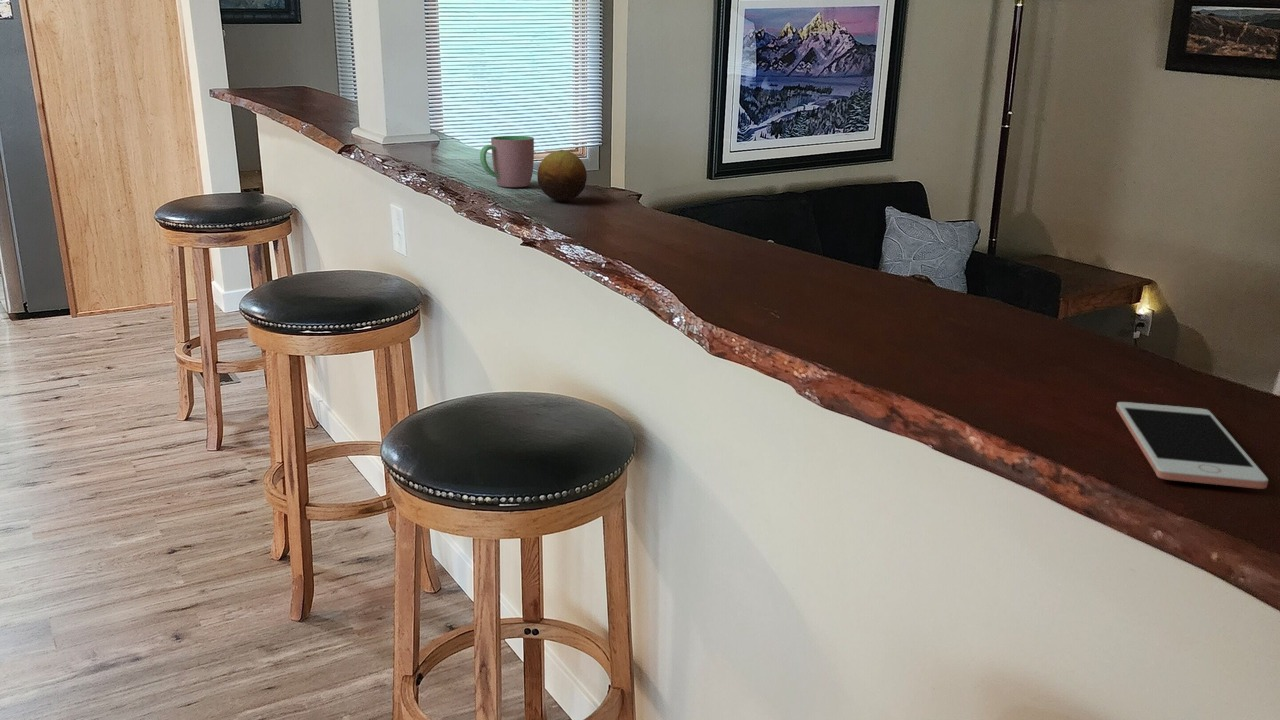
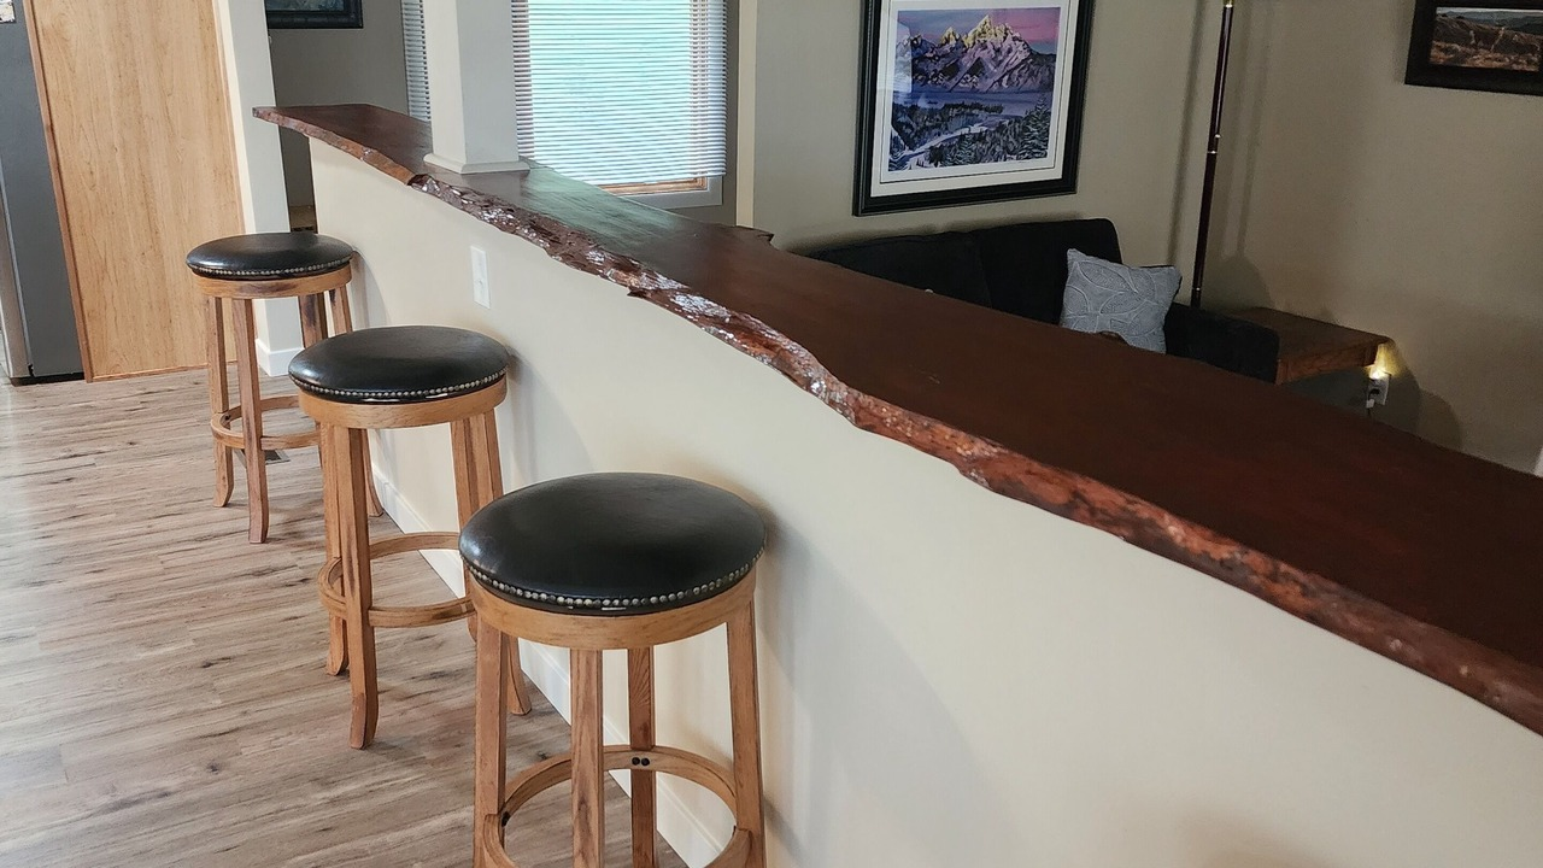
- fruit [536,149,588,202]
- cup [479,135,535,188]
- cell phone [1115,401,1269,490]
